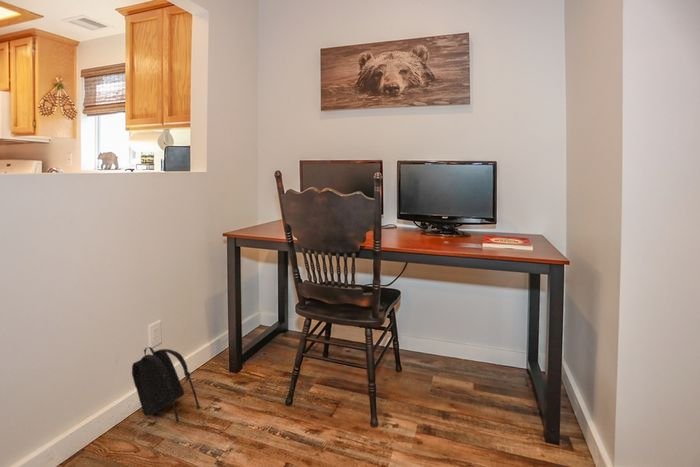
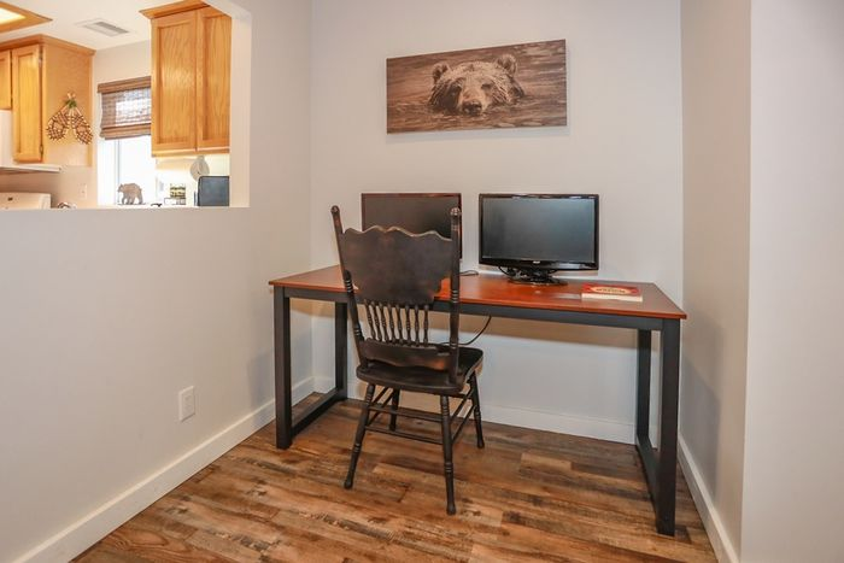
- backpack [131,346,201,423]
